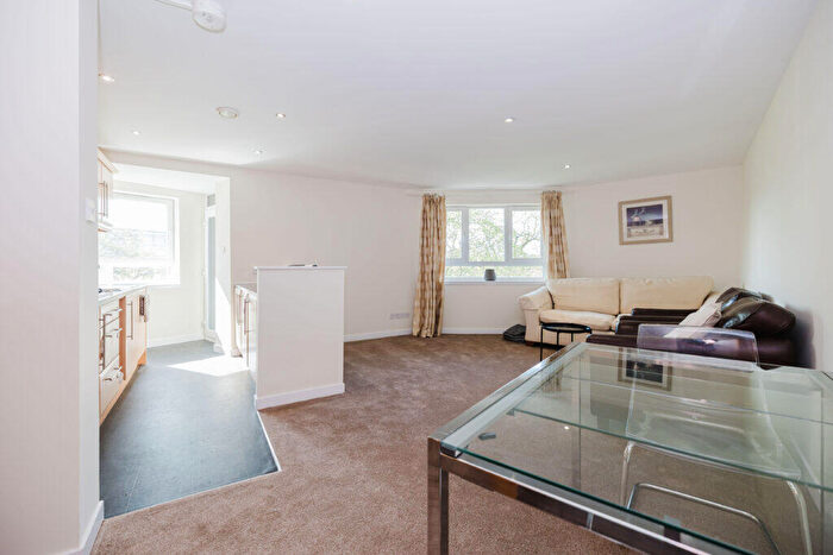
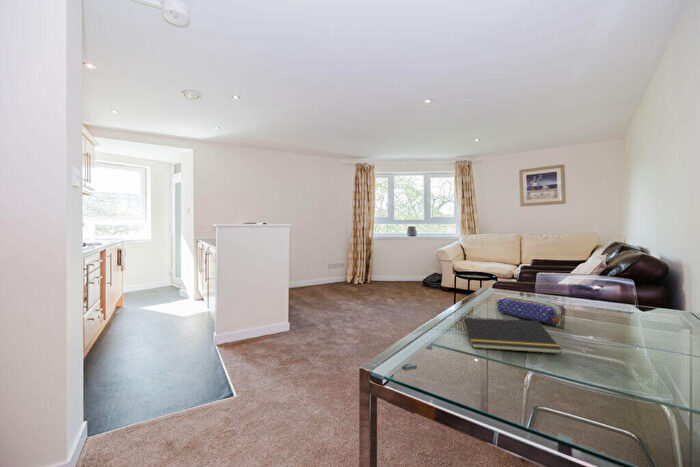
+ notepad [462,317,562,355]
+ pencil case [496,295,565,325]
